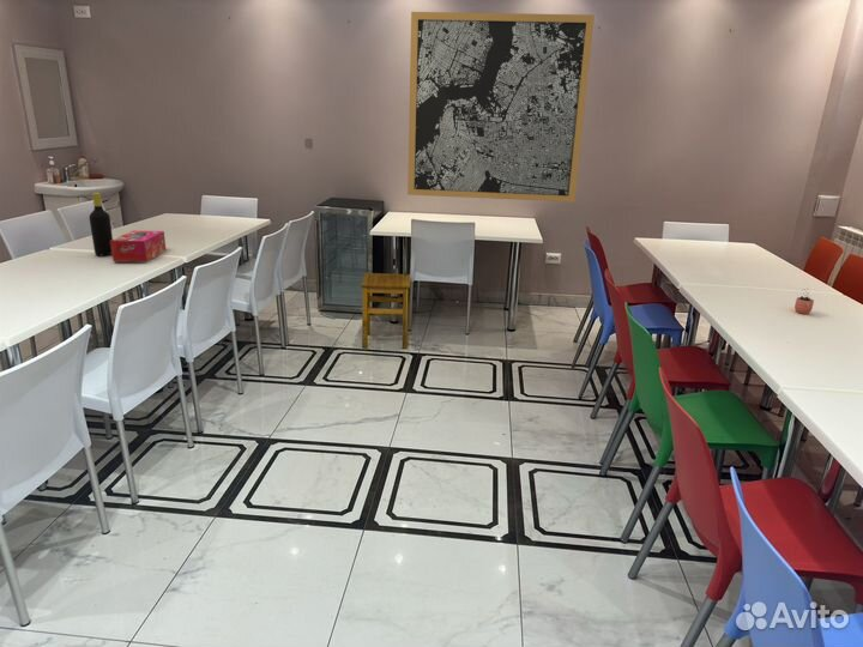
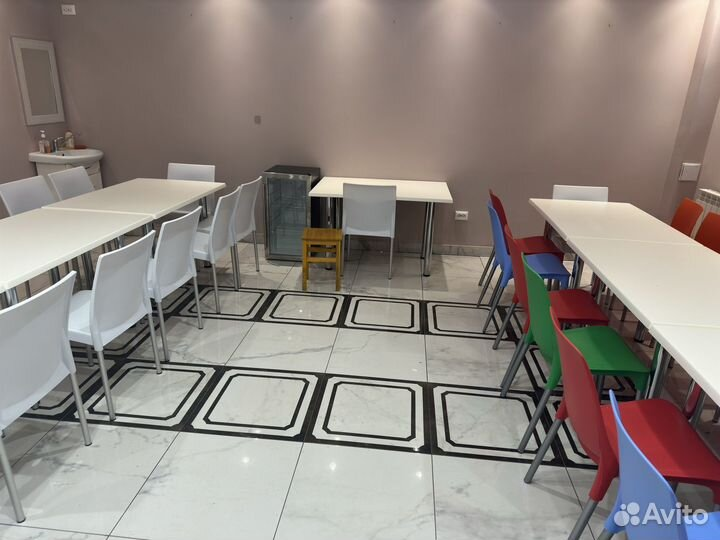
- tissue box [110,229,167,264]
- cocoa [793,288,815,315]
- bottle [87,192,114,256]
- wall art [406,11,596,204]
